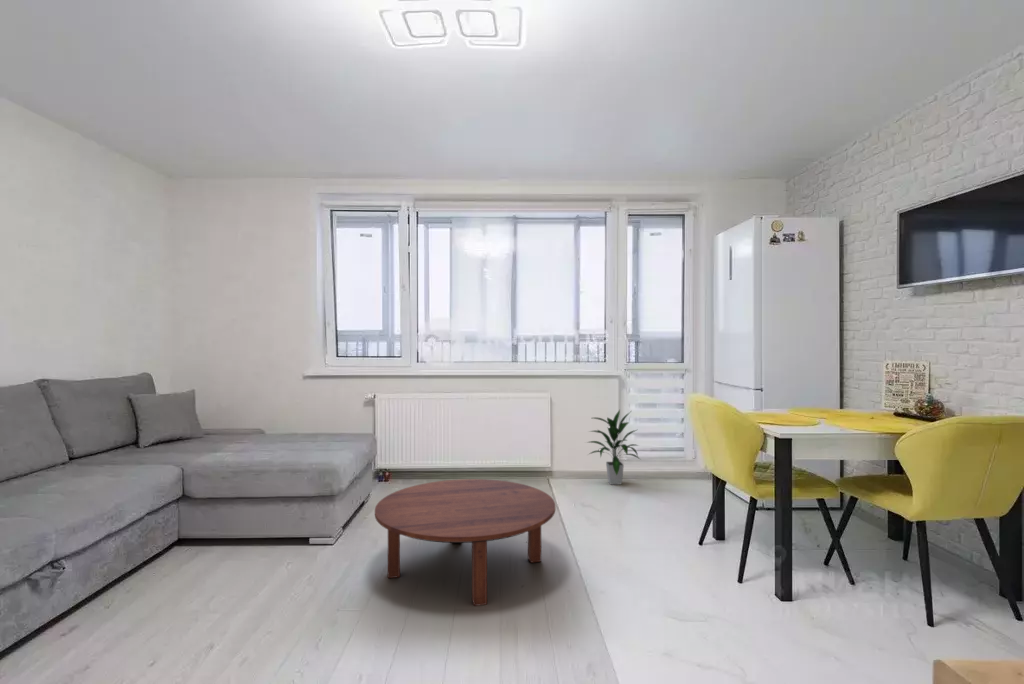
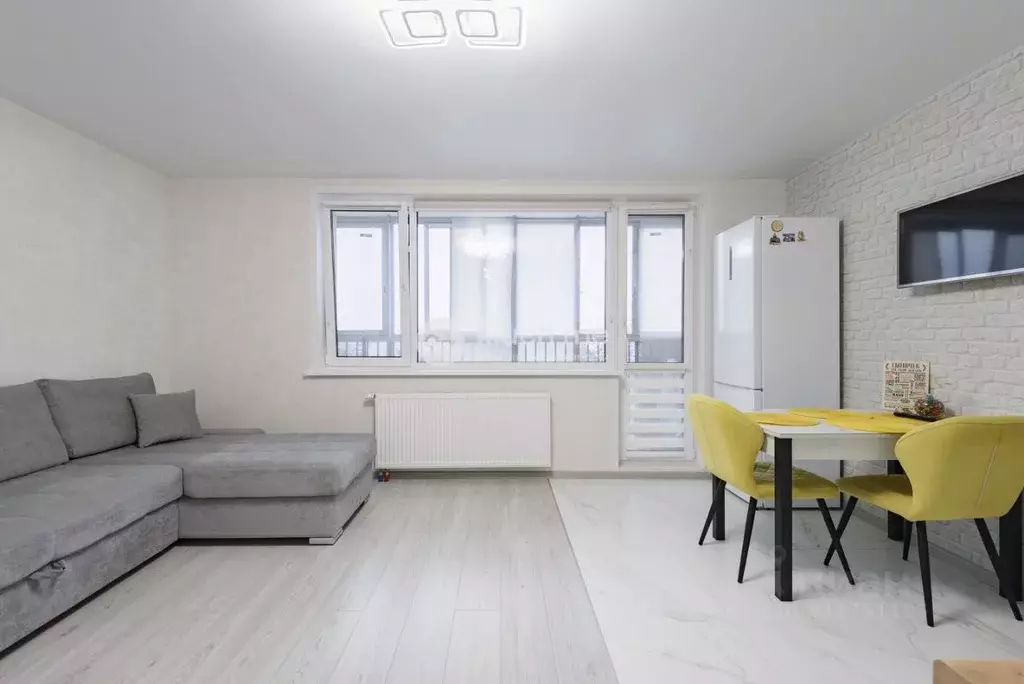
- indoor plant [585,409,641,486]
- coffee table [374,478,556,607]
